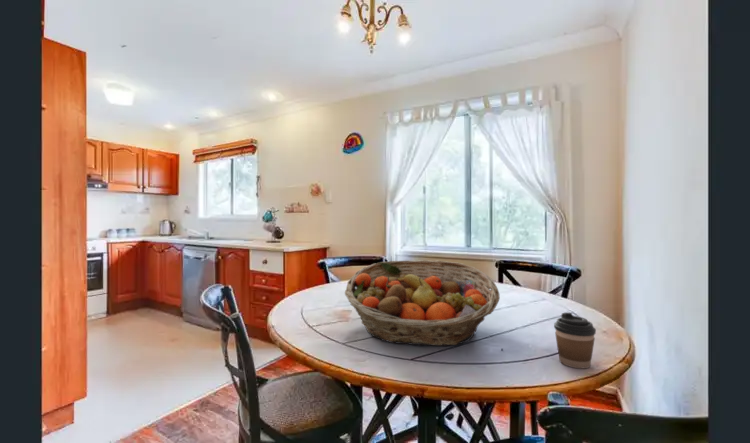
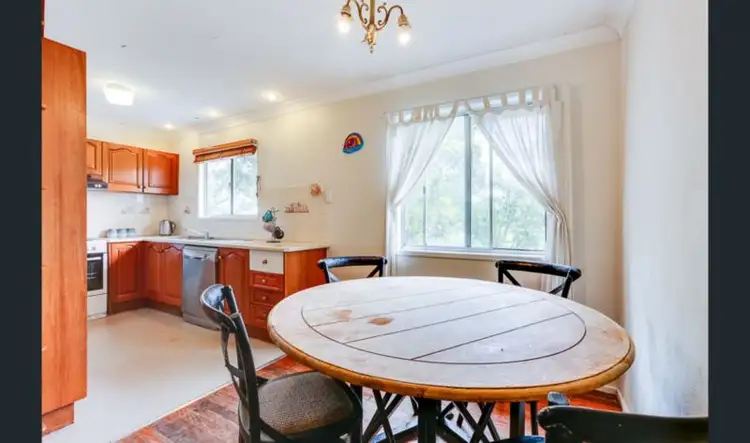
- fruit basket [344,259,501,347]
- coffee cup [553,312,597,369]
